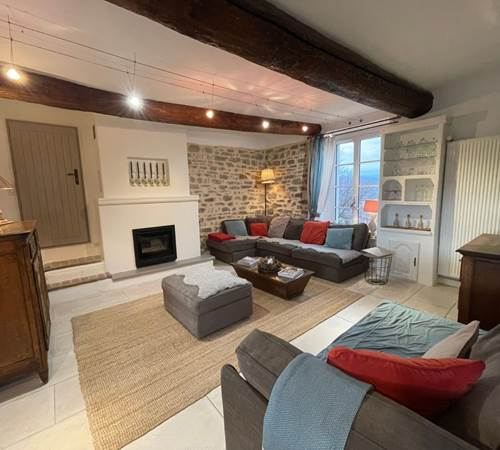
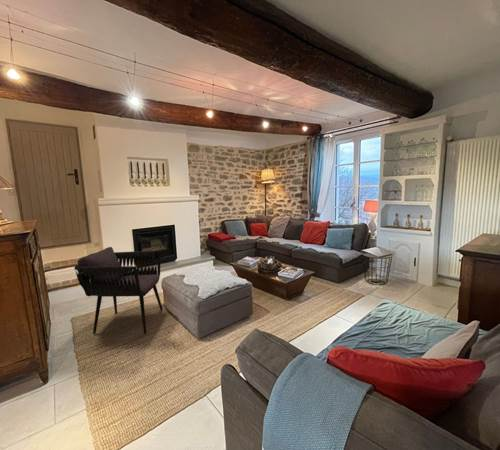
+ armchair [74,246,164,335]
